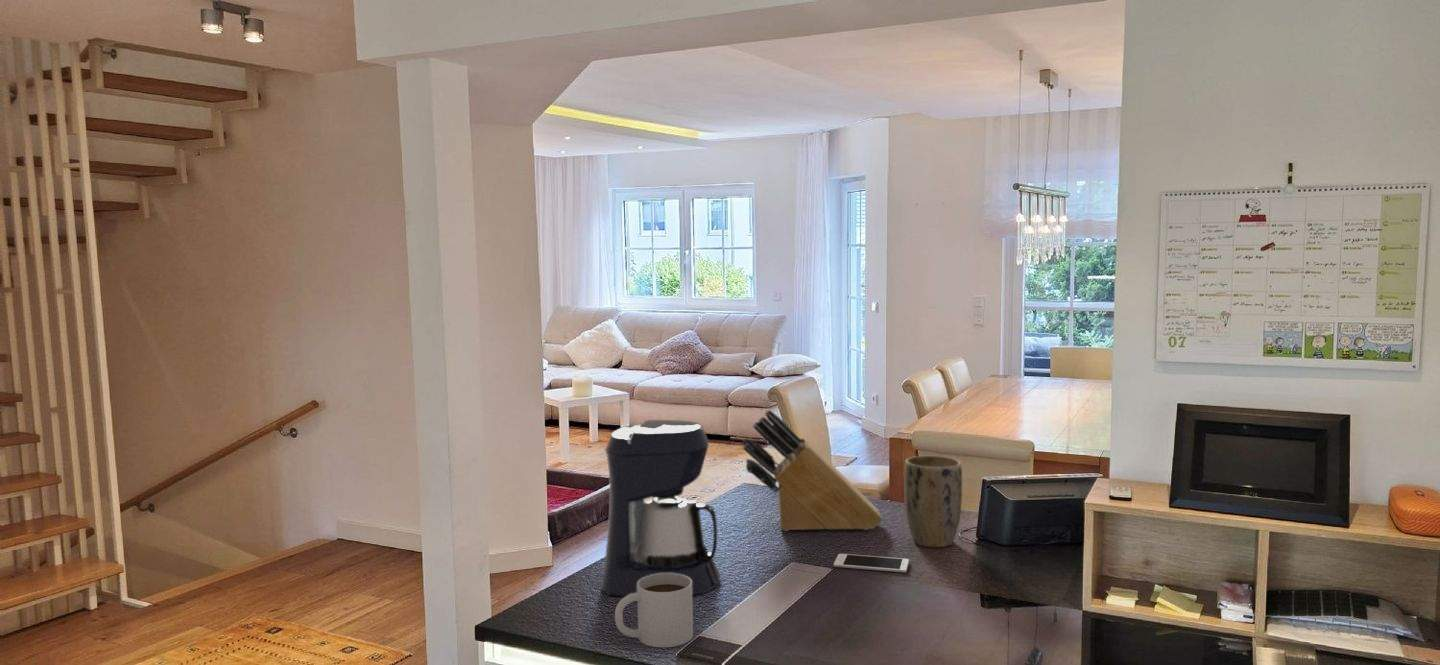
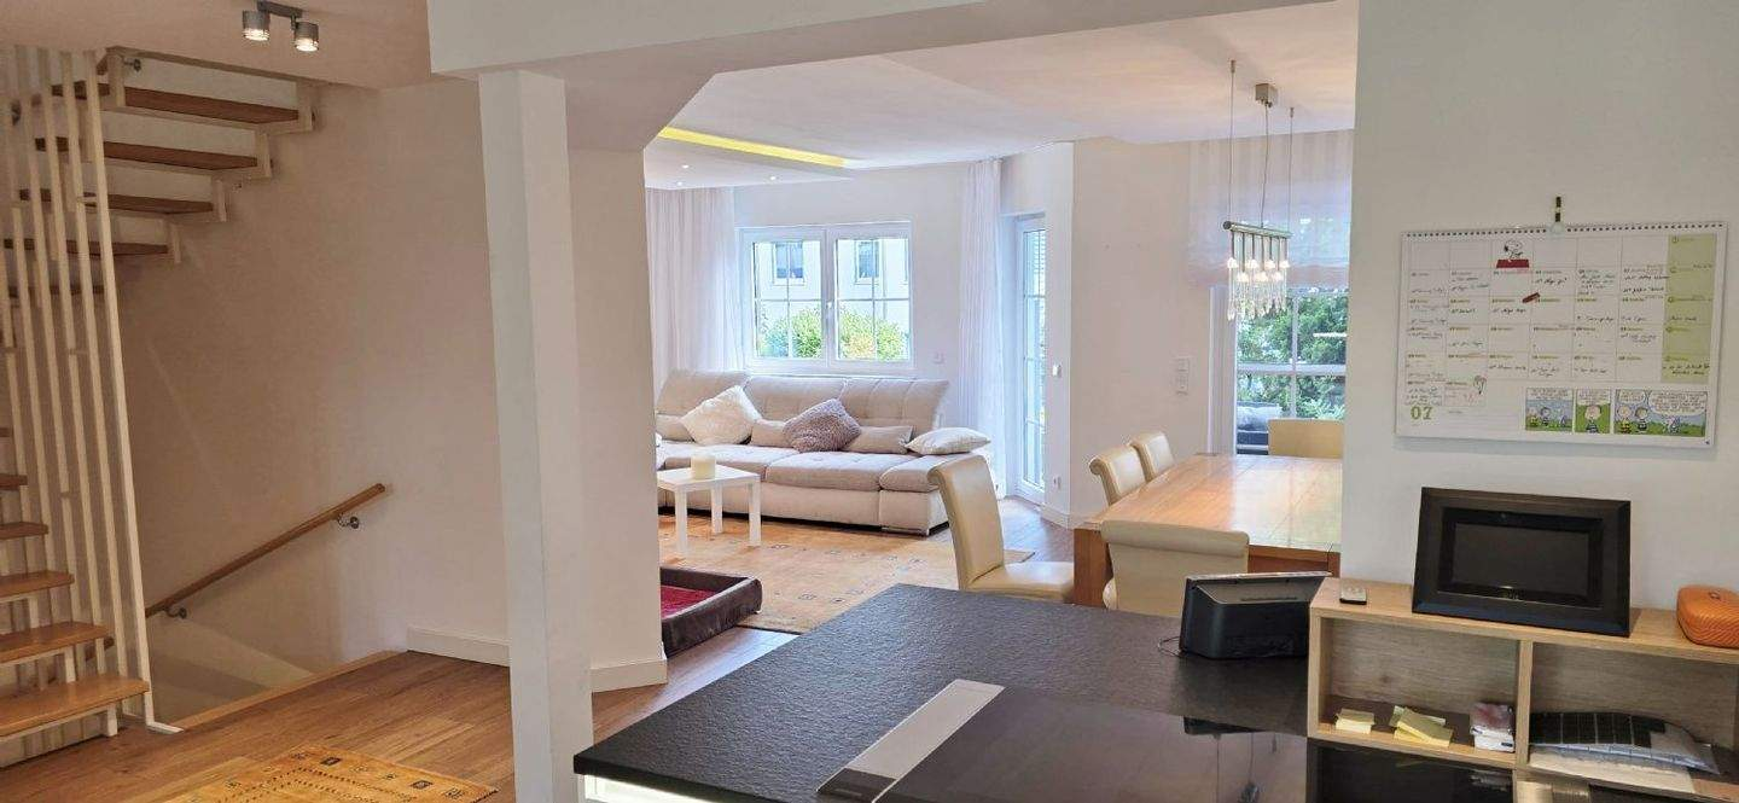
- plant pot [903,455,963,548]
- coffee maker [601,419,721,597]
- mug [614,573,694,648]
- cell phone [833,553,910,574]
- knife block [742,409,883,532]
